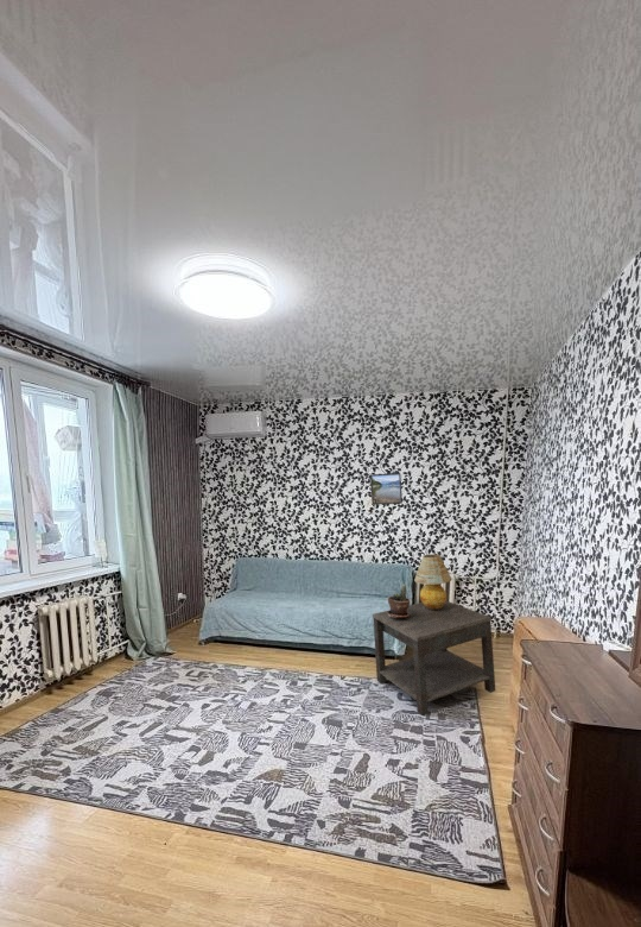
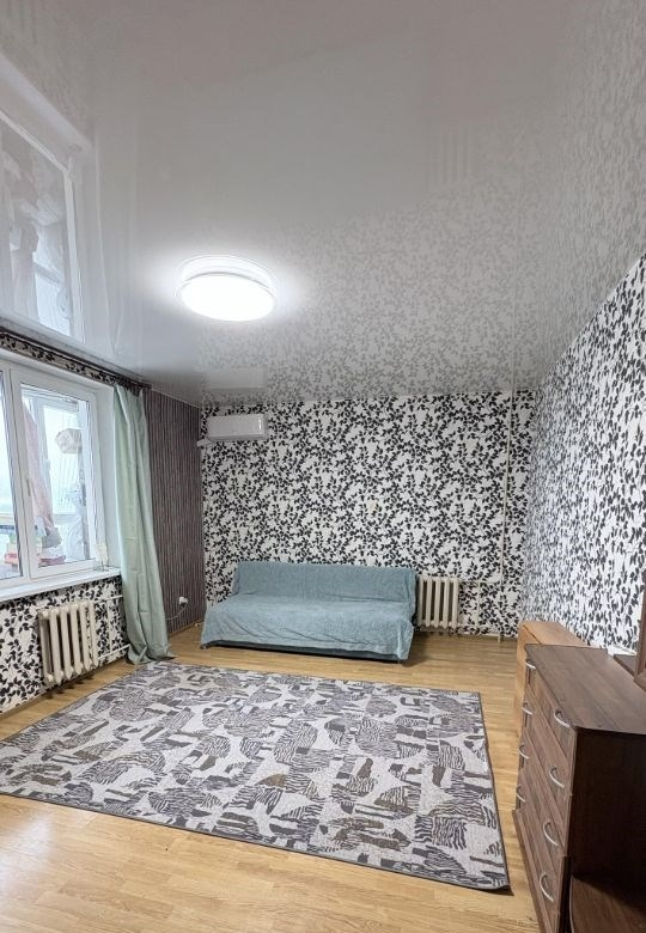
- table lamp [413,553,452,610]
- side table [372,600,496,717]
- potted plant [387,584,411,619]
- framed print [369,472,404,506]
